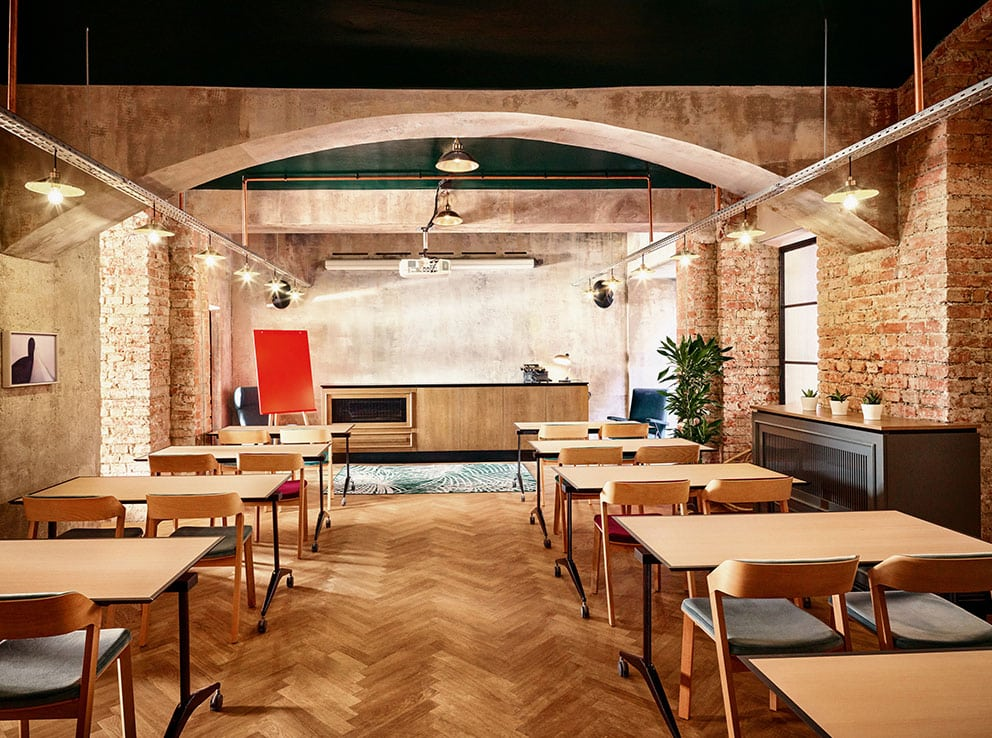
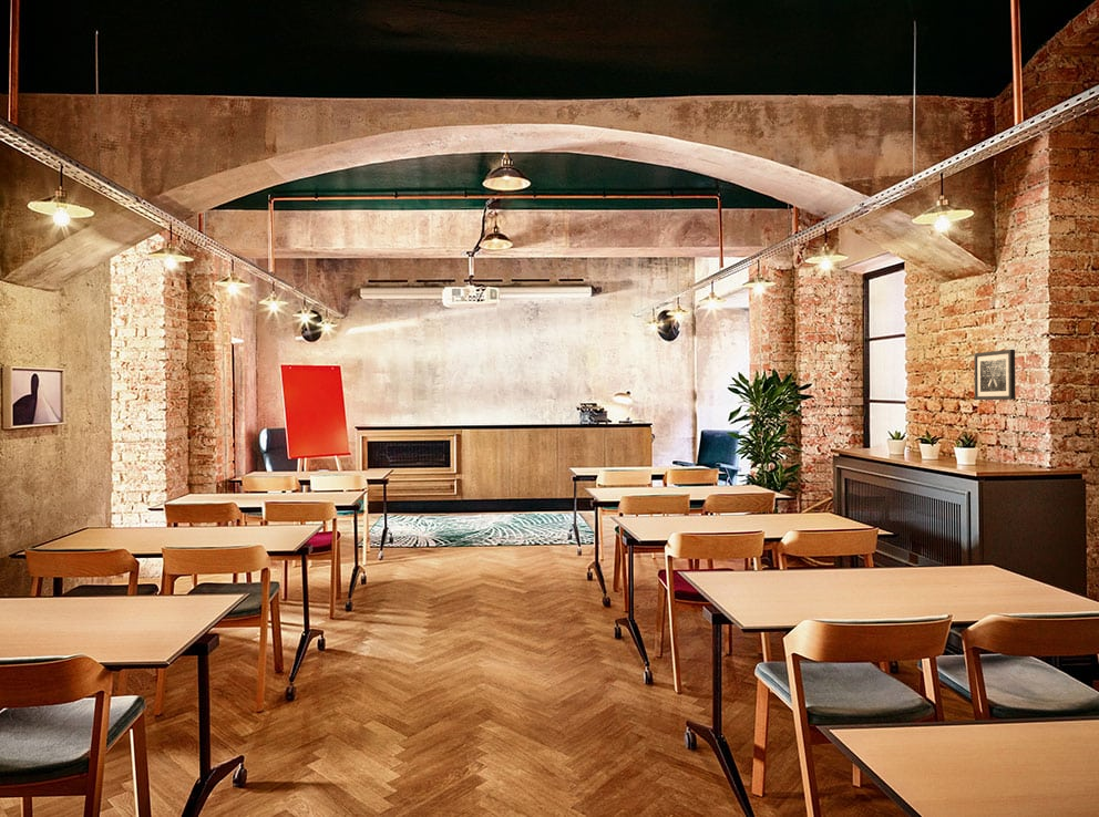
+ wall art [973,349,1016,401]
